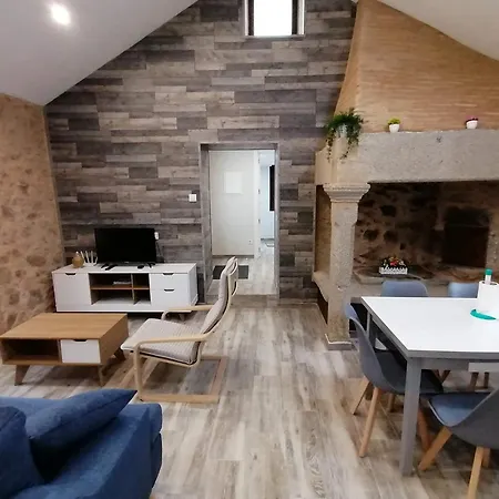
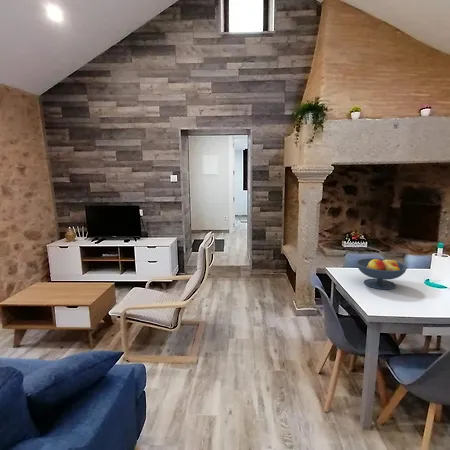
+ fruit bowl [355,257,408,291]
